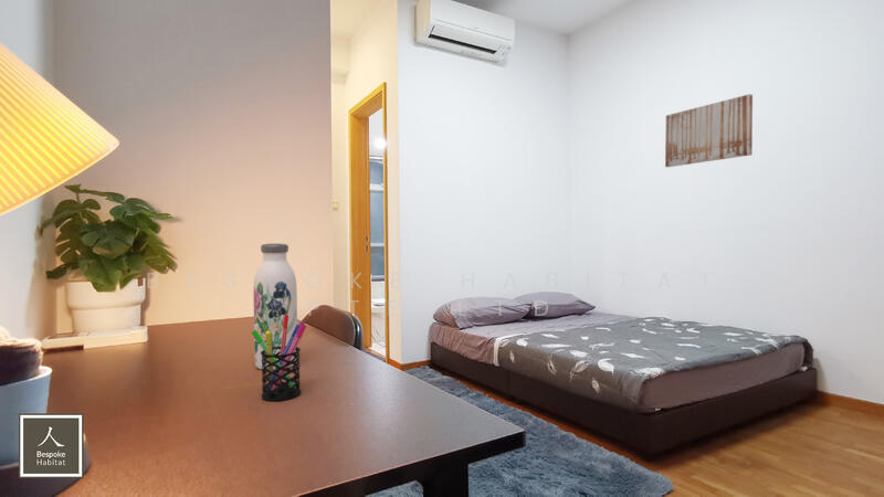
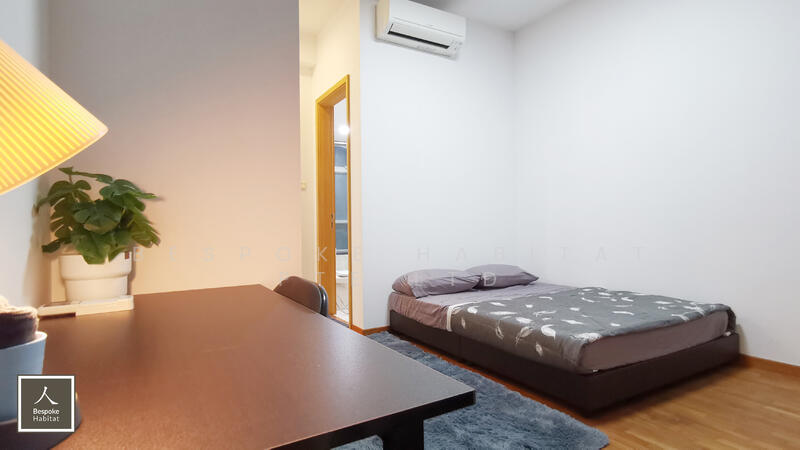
- pen holder [251,315,307,402]
- wall art [664,93,754,168]
- water bottle [253,243,298,371]
